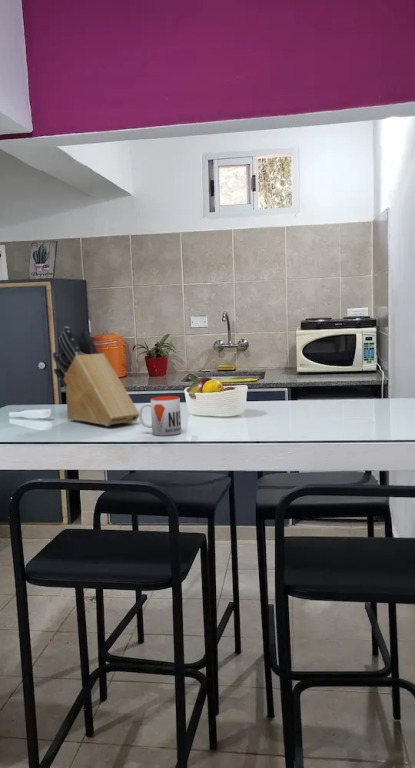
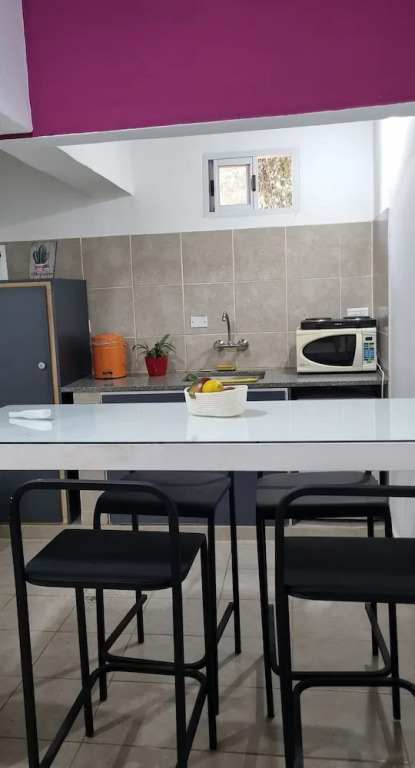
- knife block [52,326,139,427]
- mug [138,395,182,436]
